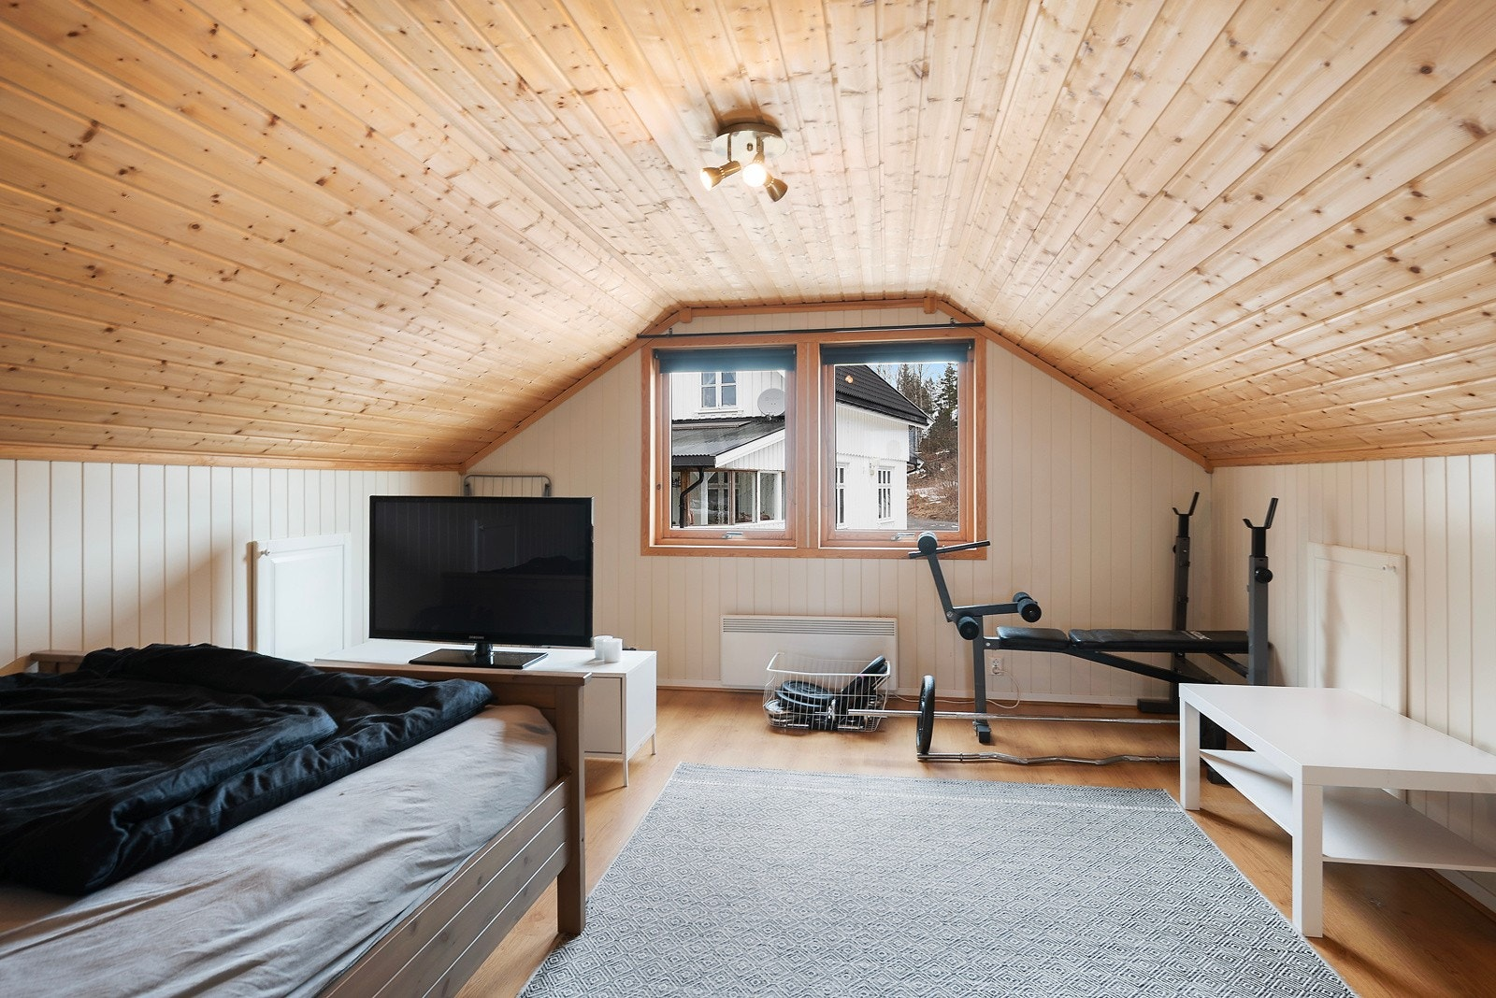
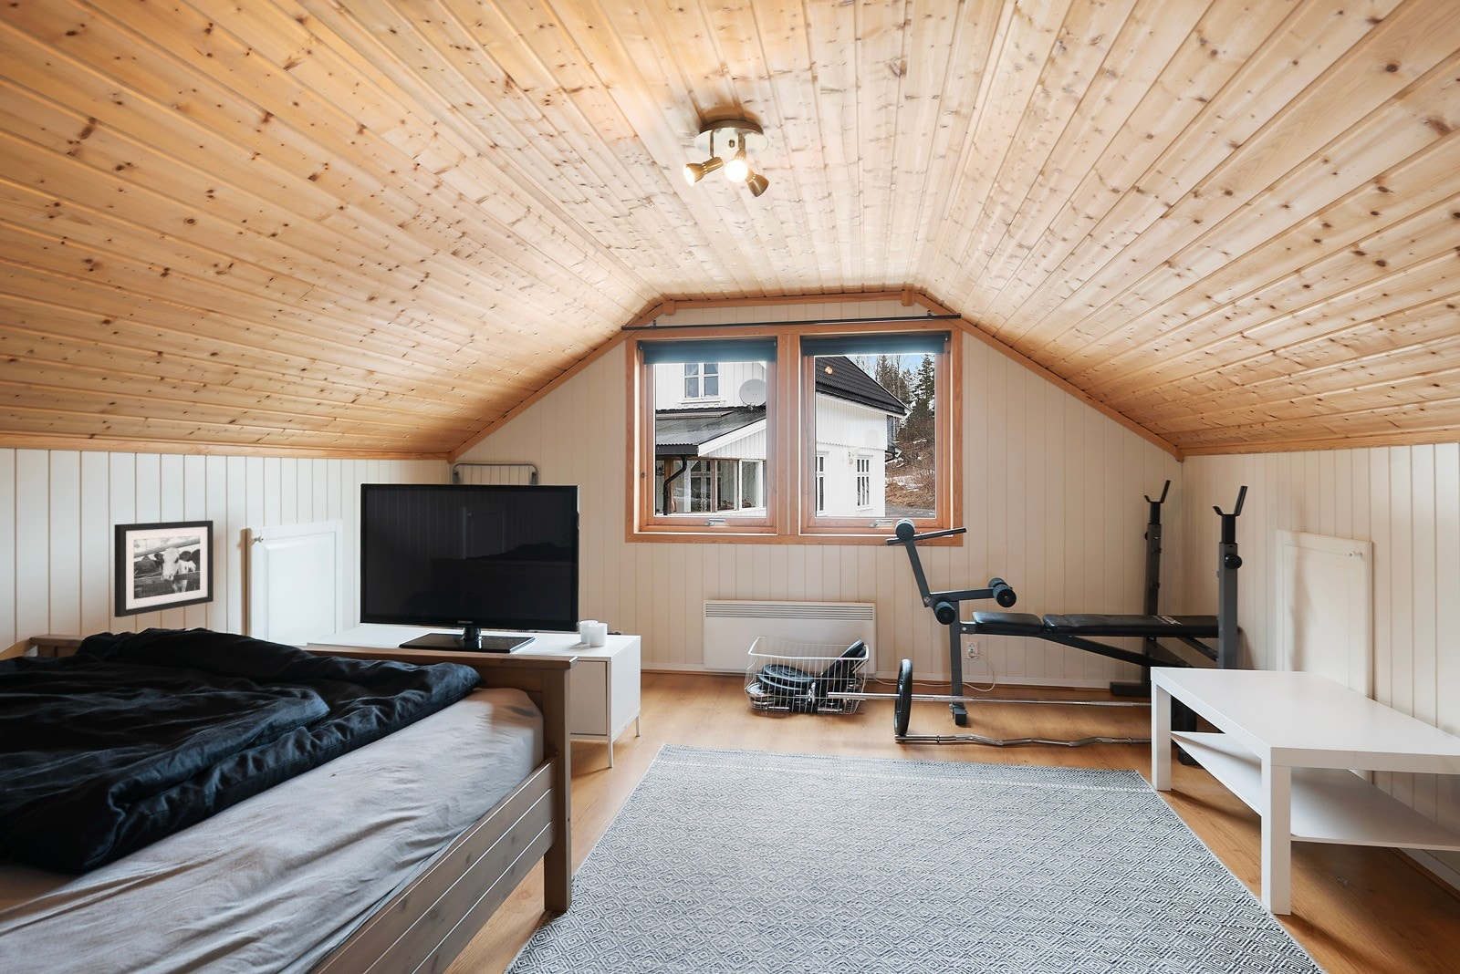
+ picture frame [114,520,214,619]
